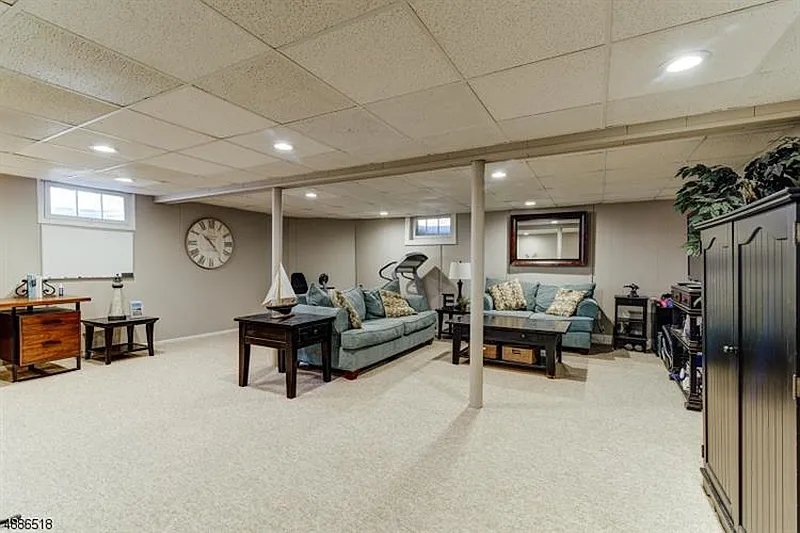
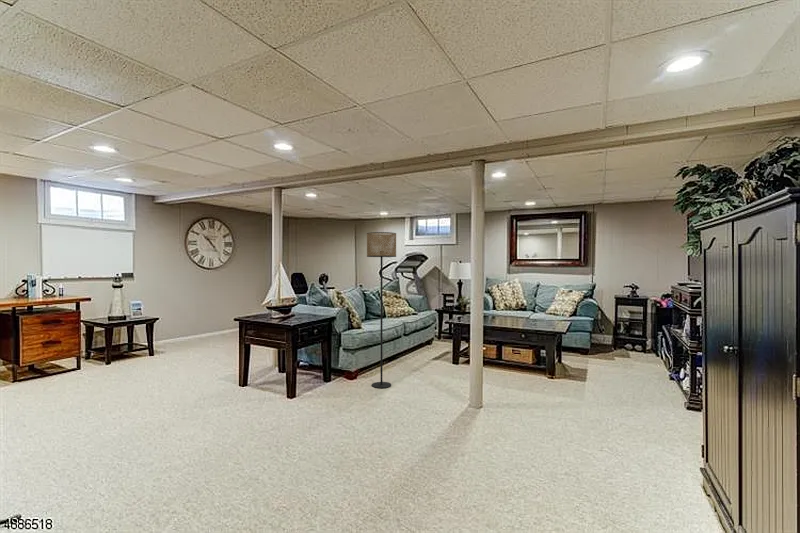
+ floor lamp [366,231,397,389]
